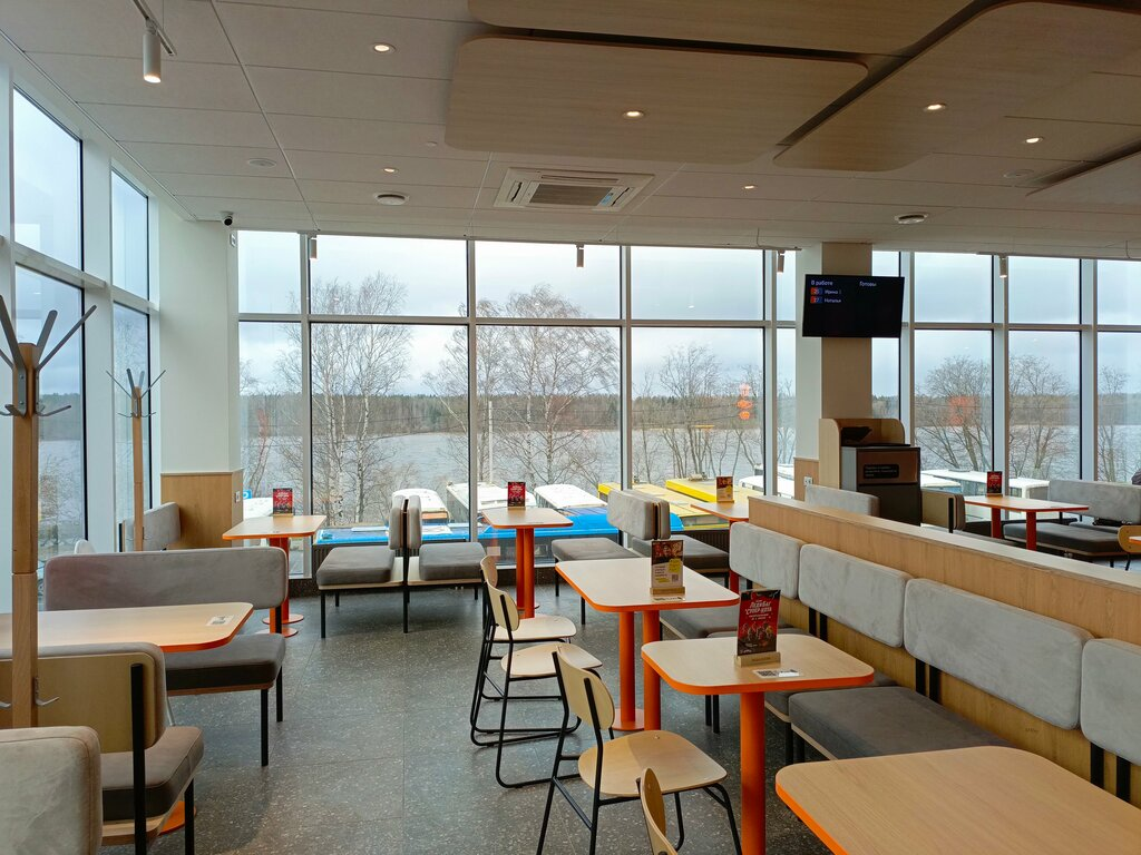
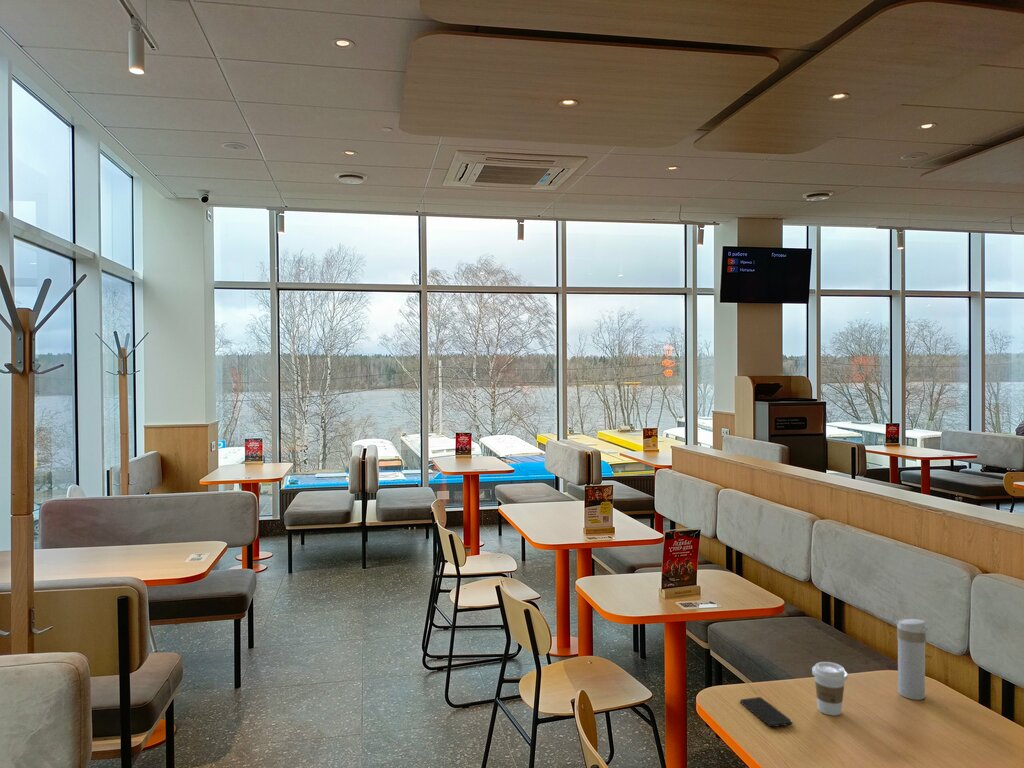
+ smartphone [739,696,794,728]
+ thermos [894,618,930,701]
+ coffee cup [811,661,848,716]
